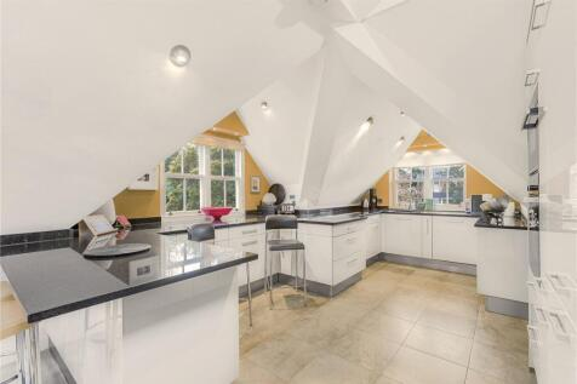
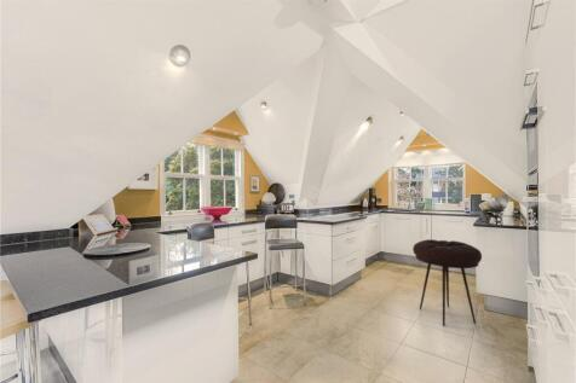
+ stool [411,238,483,327]
